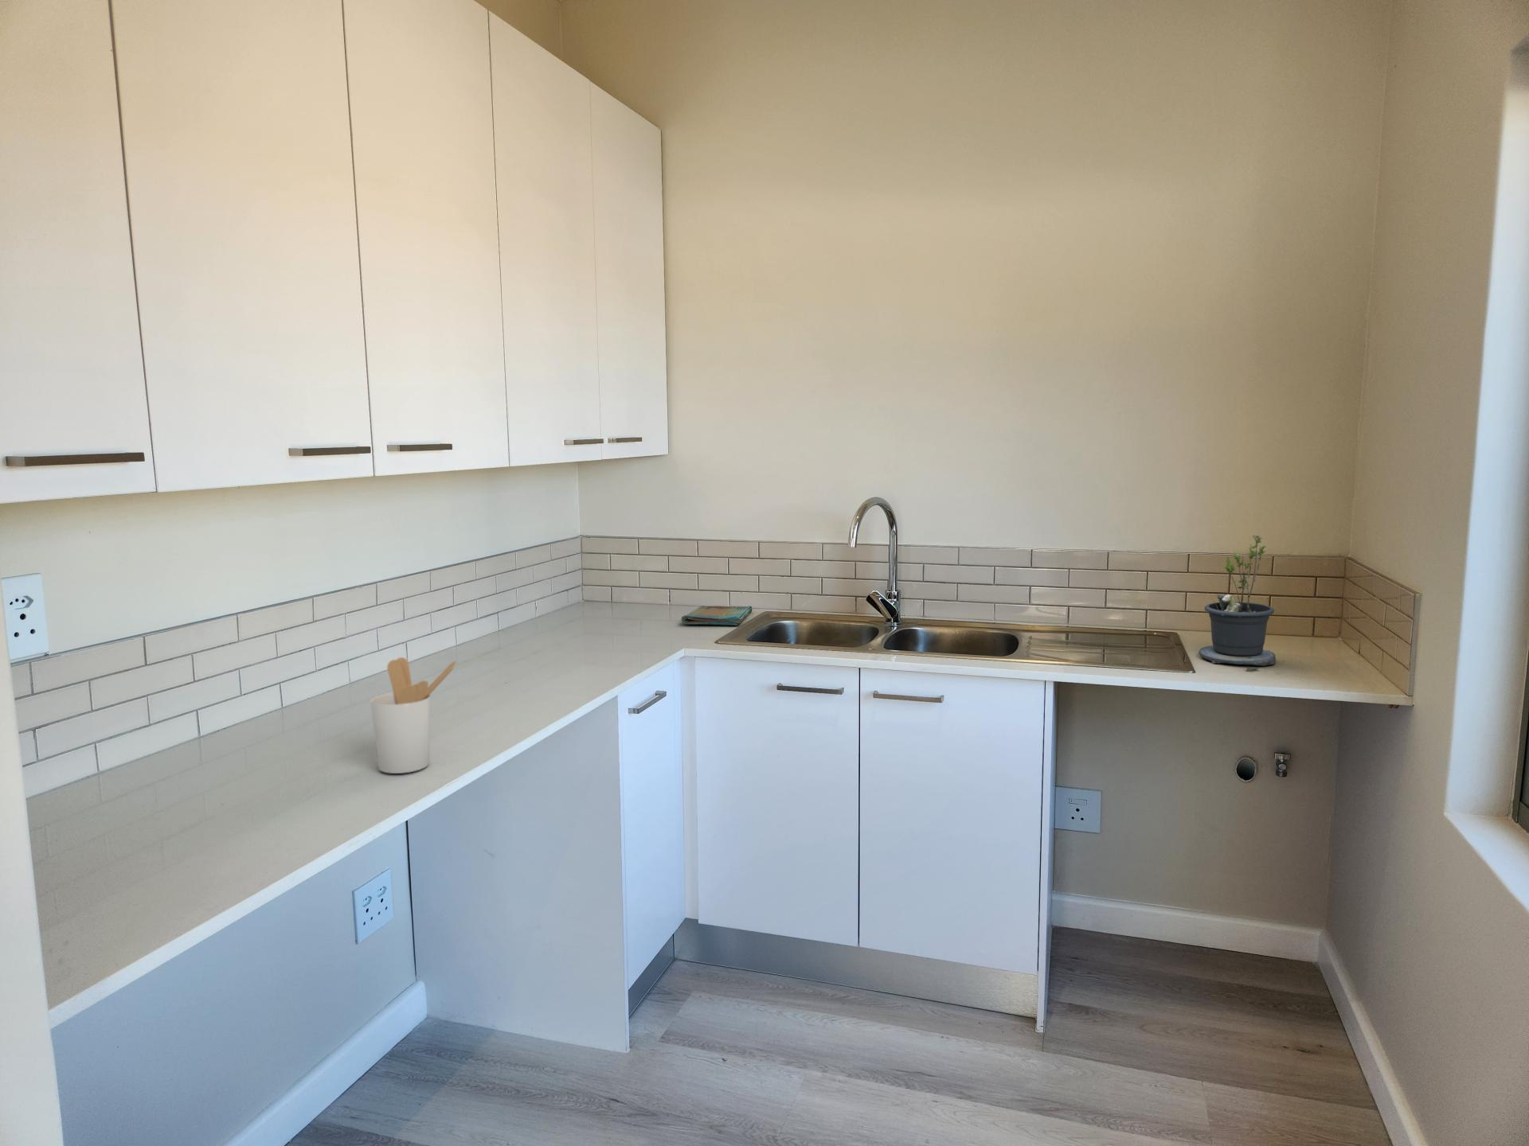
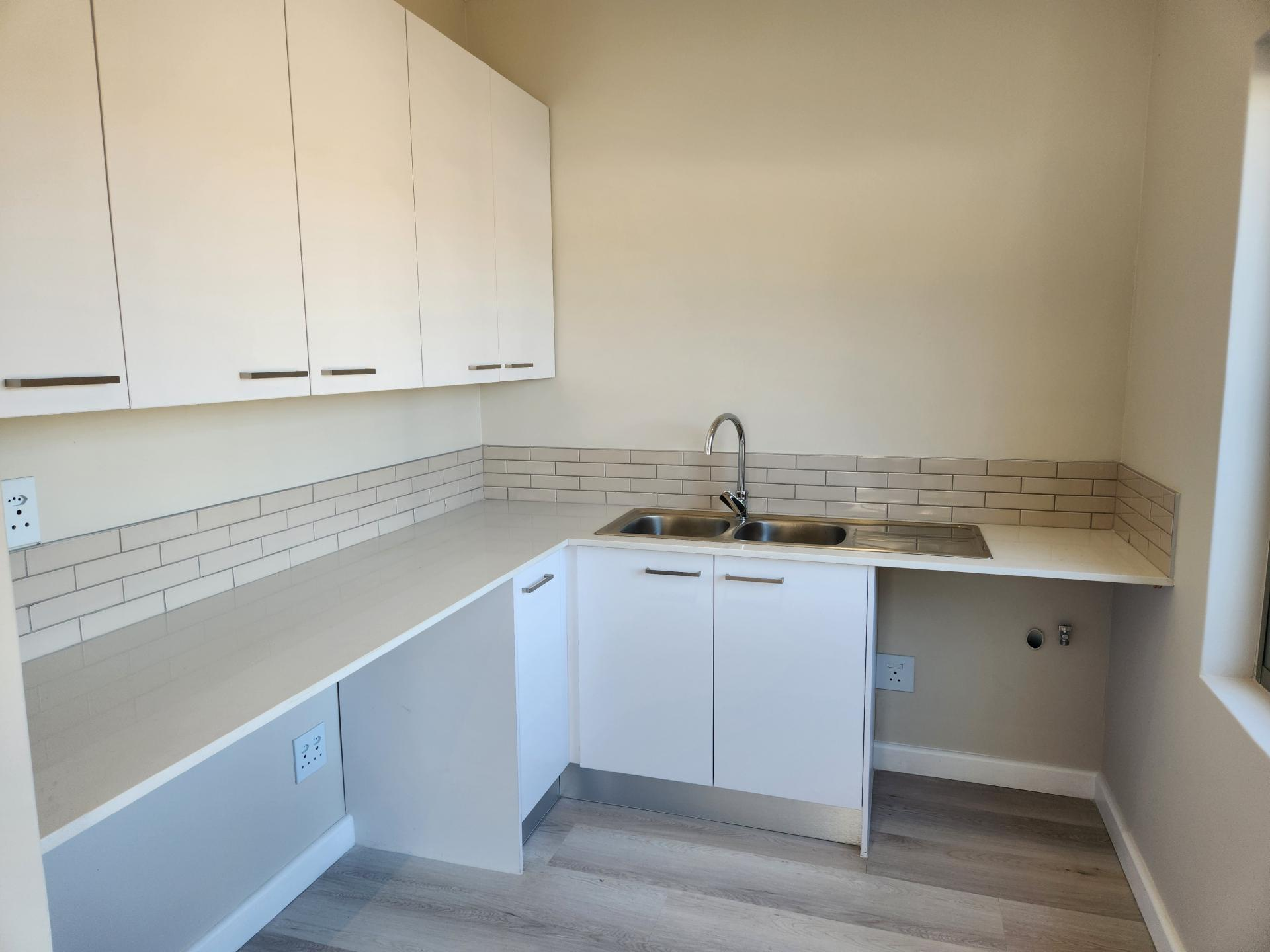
- dish towel [681,604,752,626]
- utensil holder [370,656,457,774]
- potted plant [1197,534,1276,672]
